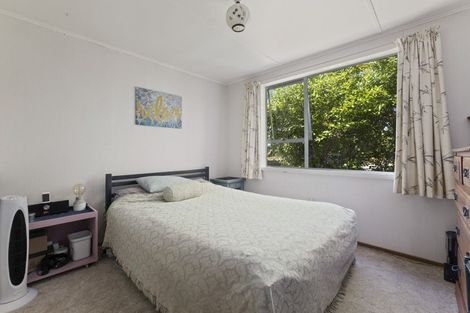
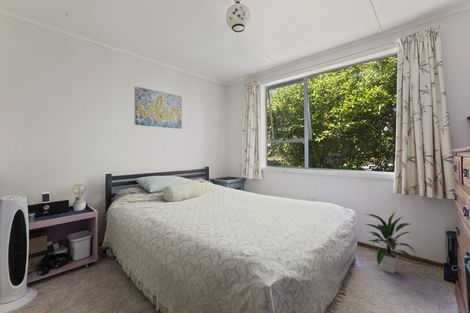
+ indoor plant [365,211,417,275]
